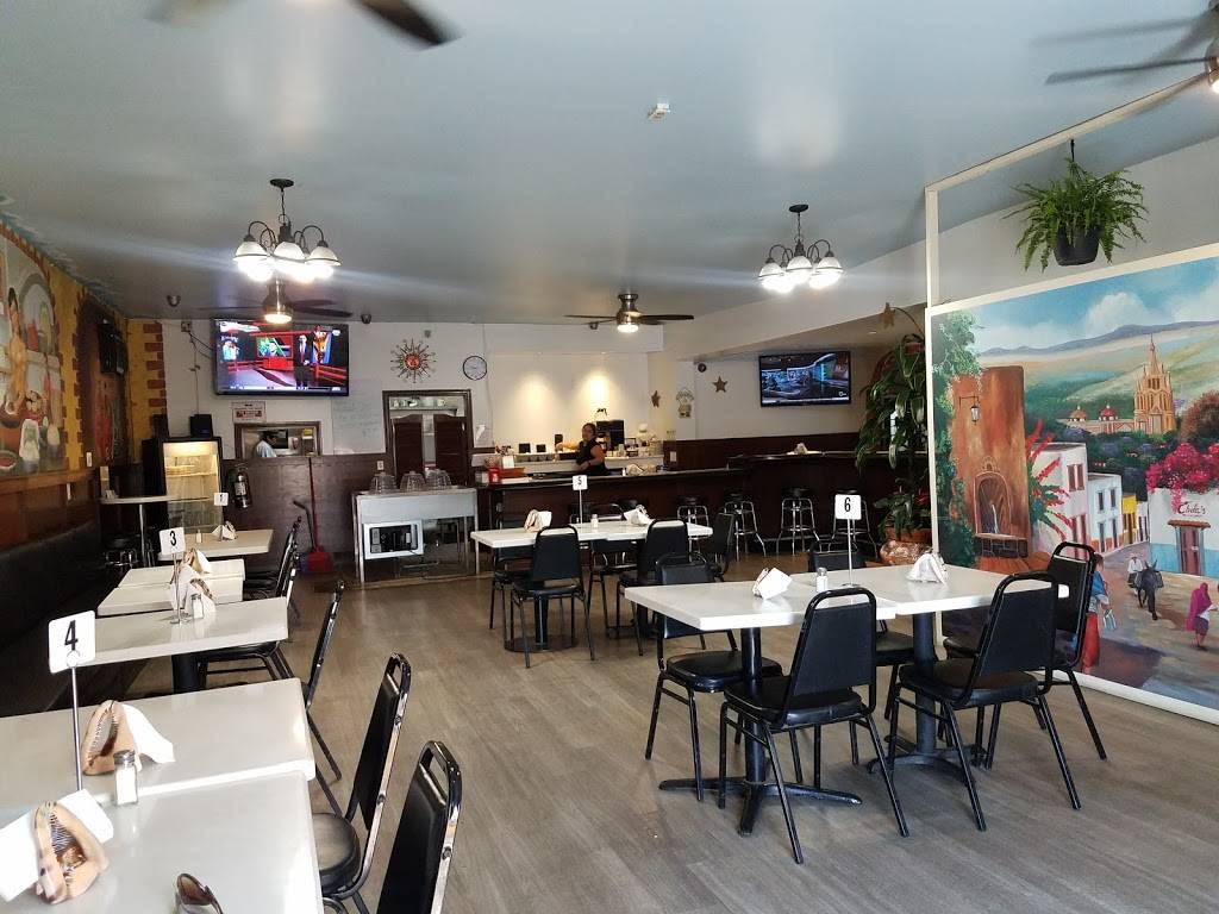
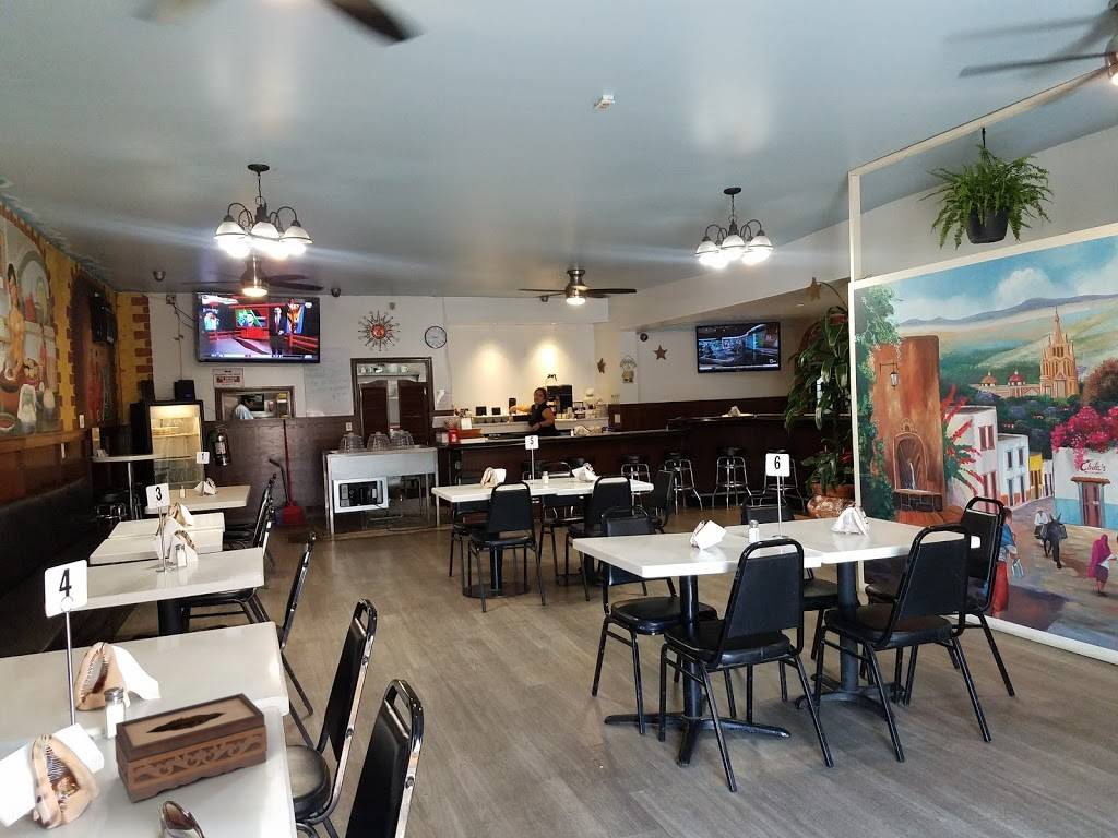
+ tissue box [114,692,269,803]
